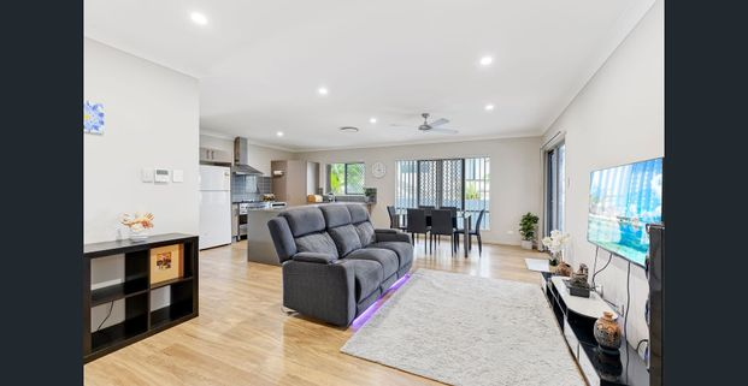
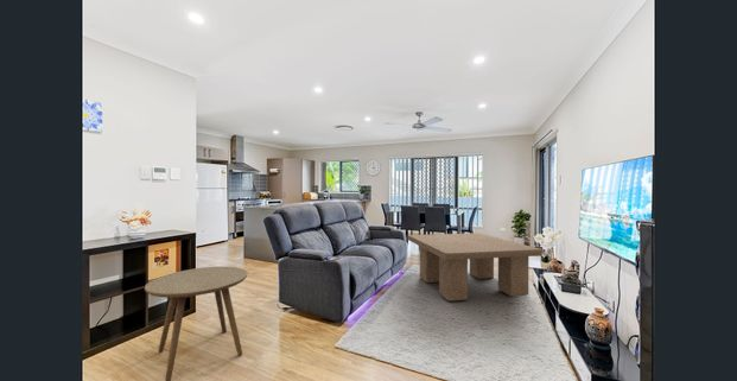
+ side table [144,266,248,381]
+ coffee table [407,231,544,303]
